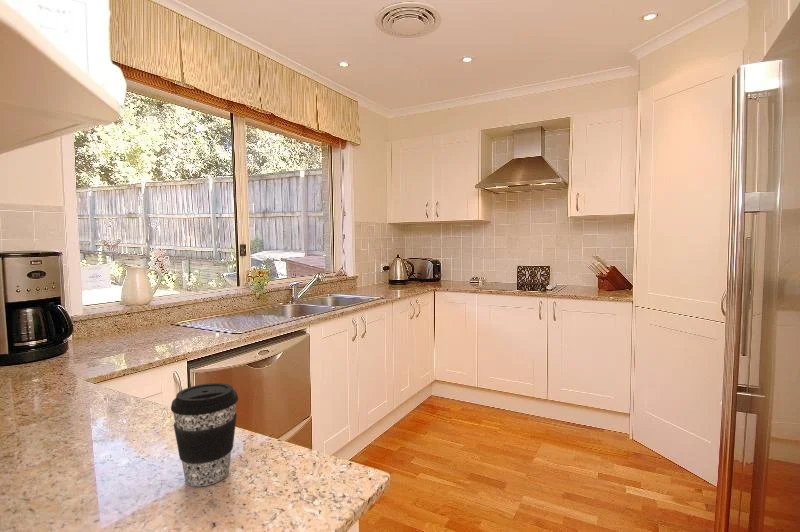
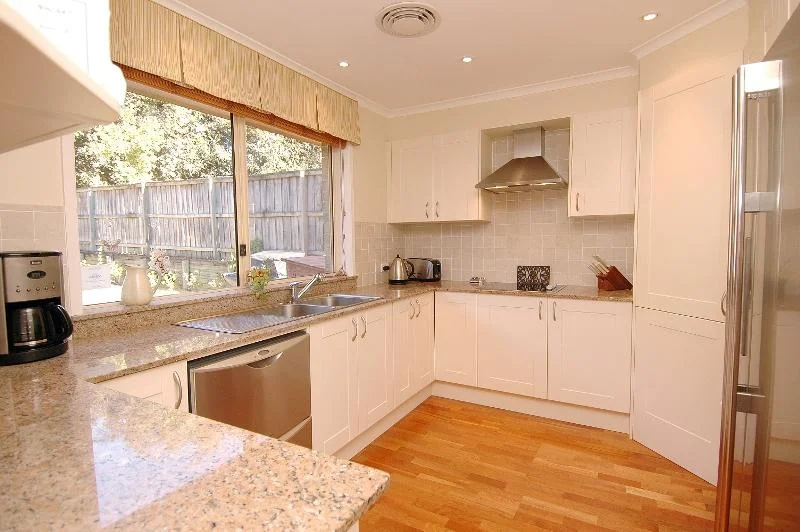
- coffee cup [170,382,239,487]
